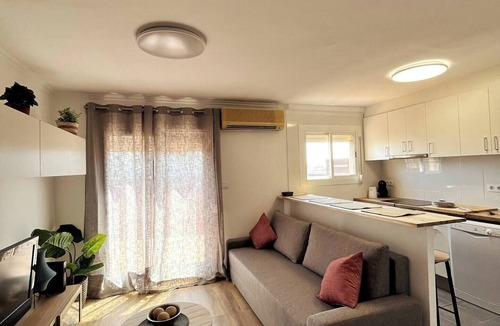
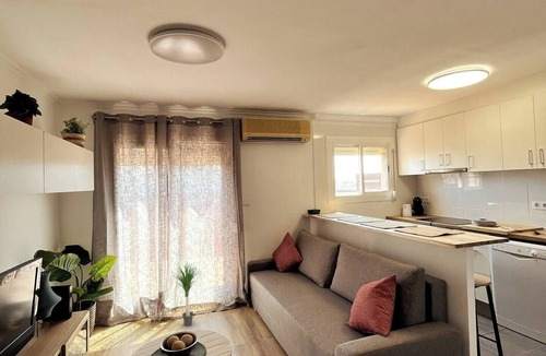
+ potted plant [164,257,204,328]
